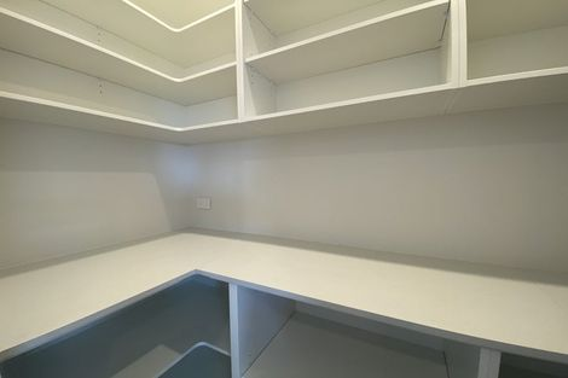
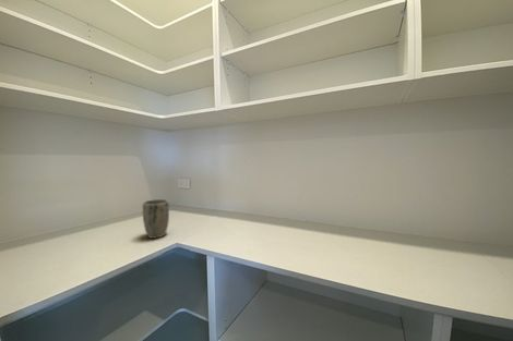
+ plant pot [142,198,170,240]
